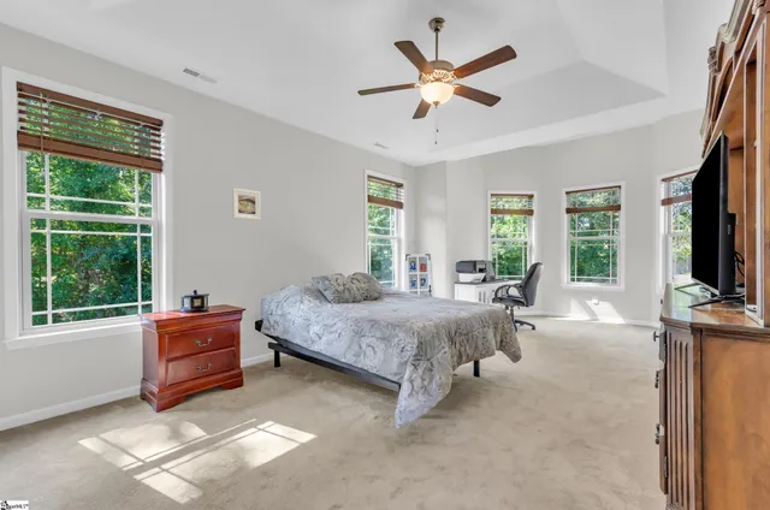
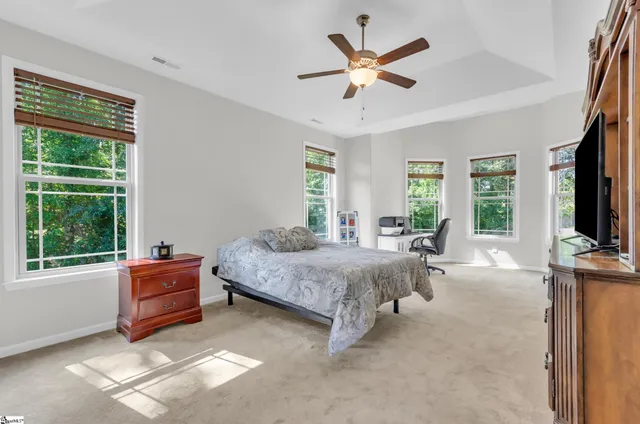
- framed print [231,188,261,221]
